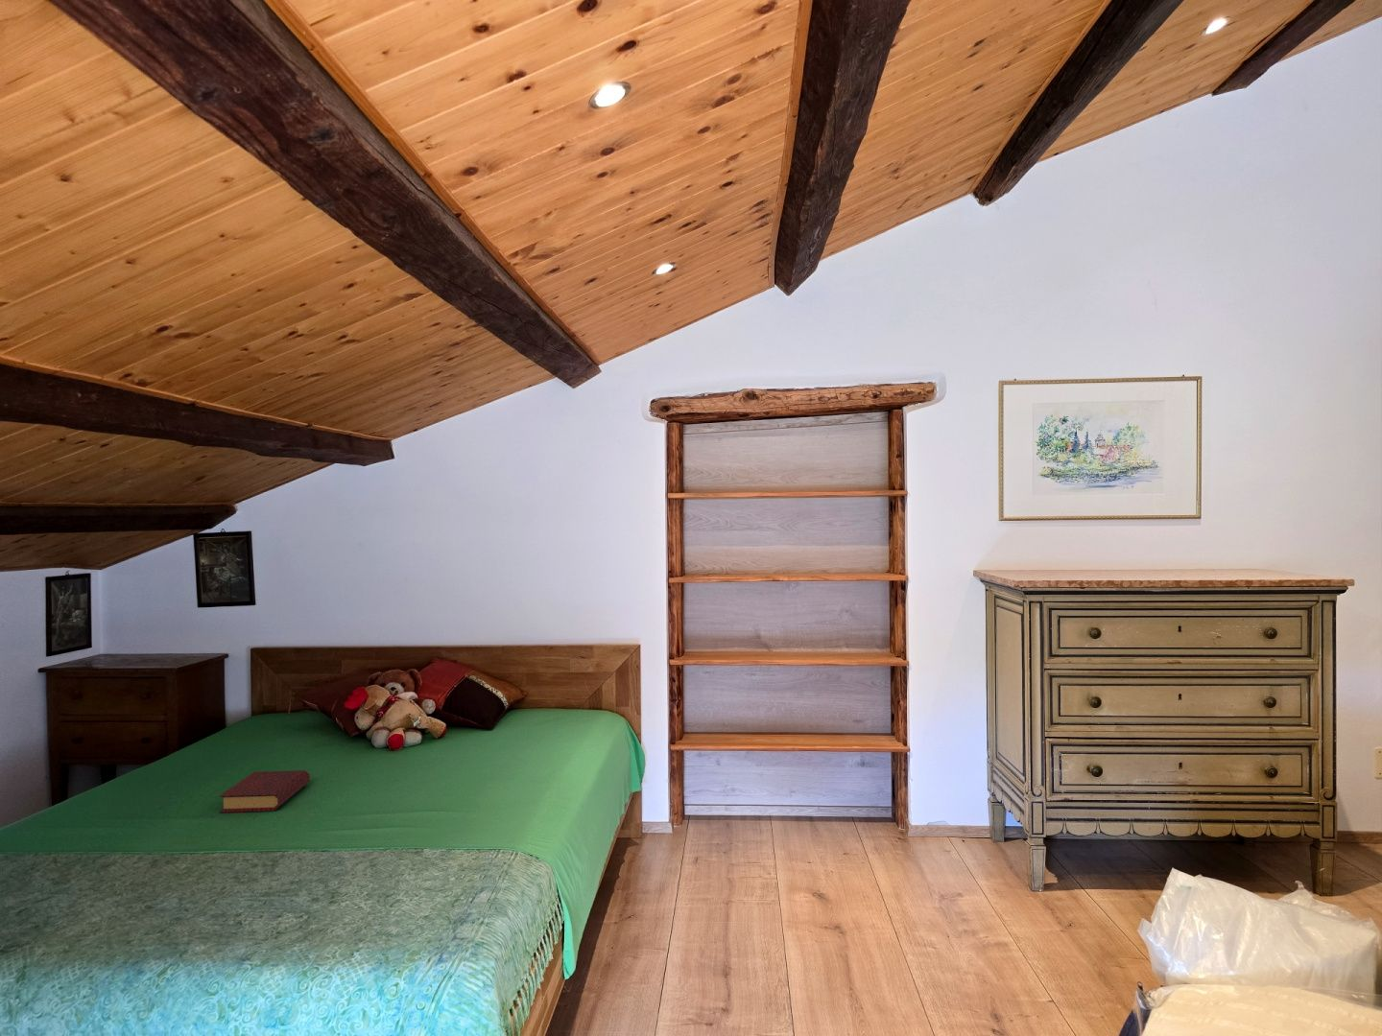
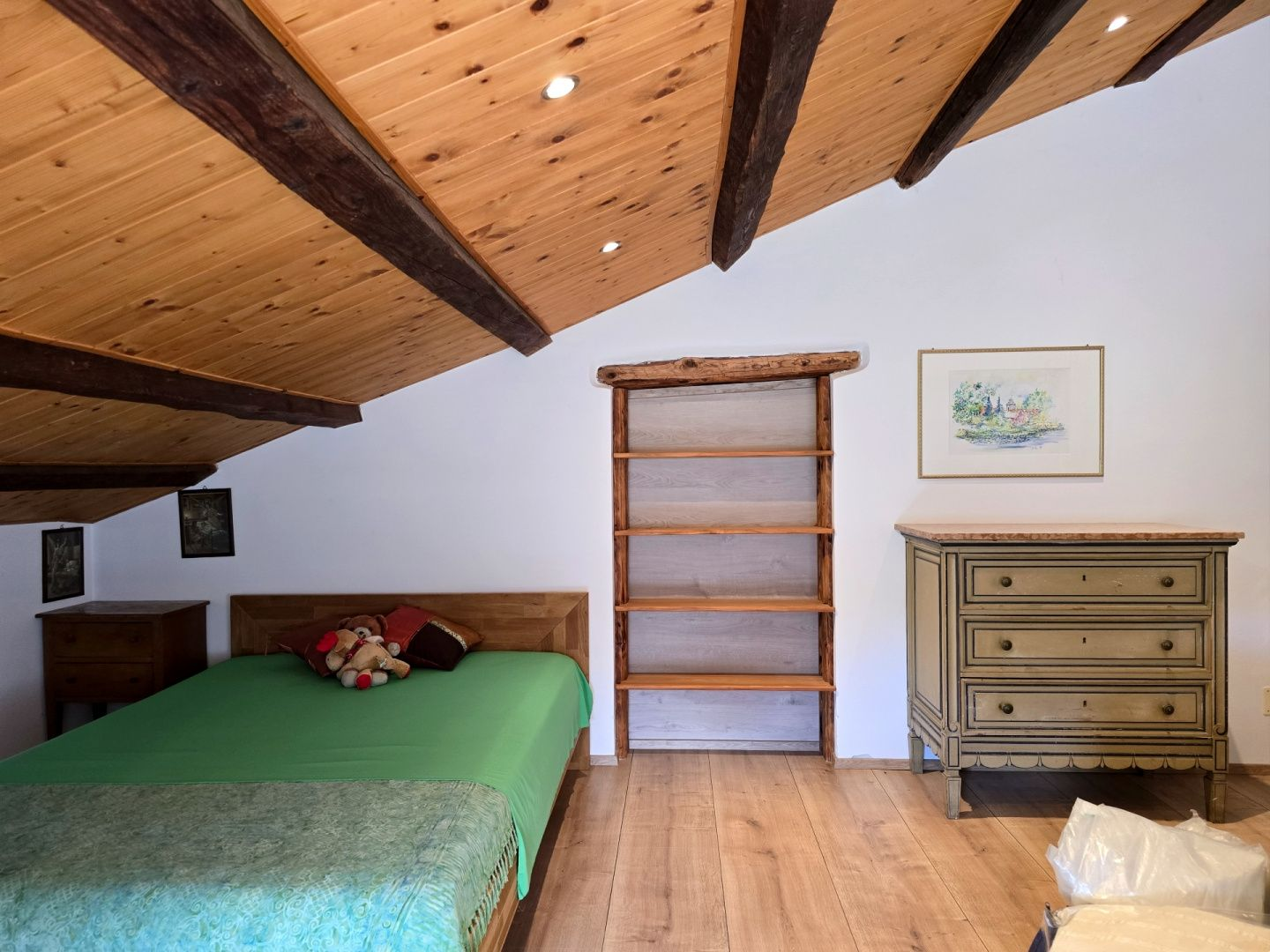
- book [219,769,311,813]
